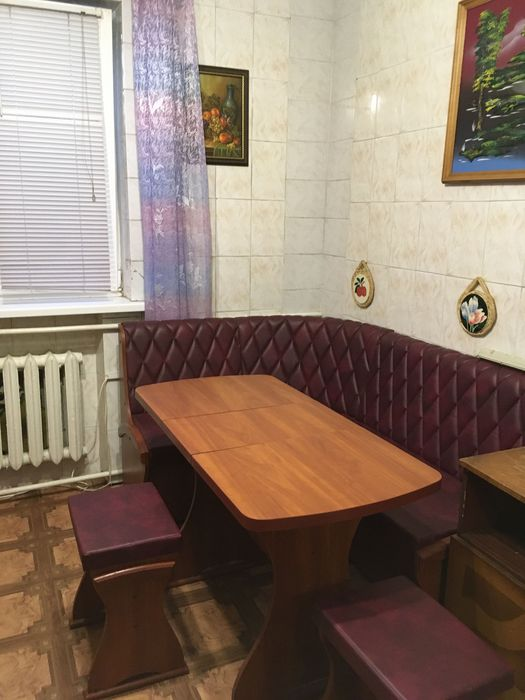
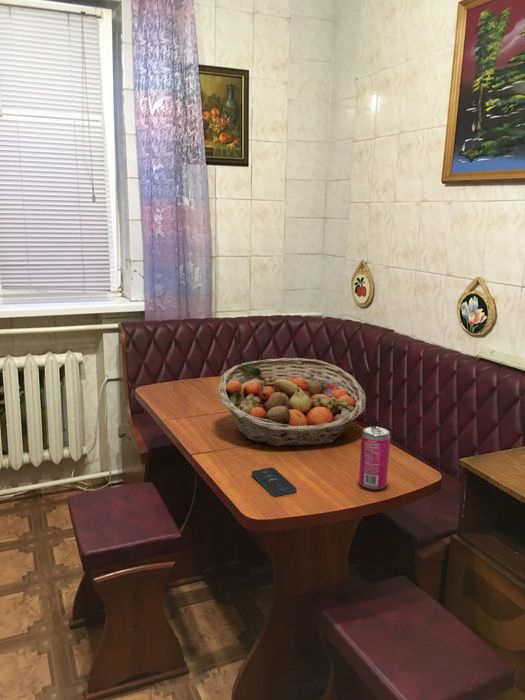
+ fruit basket [218,357,367,448]
+ beverage can [358,426,391,491]
+ smartphone [251,467,298,497]
